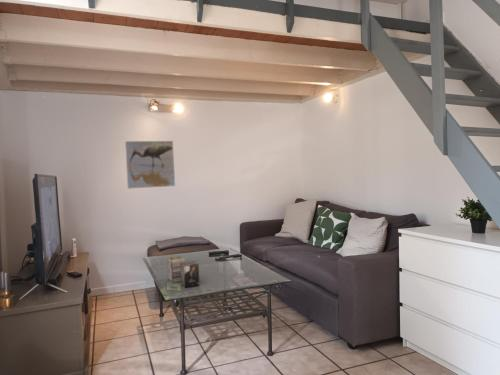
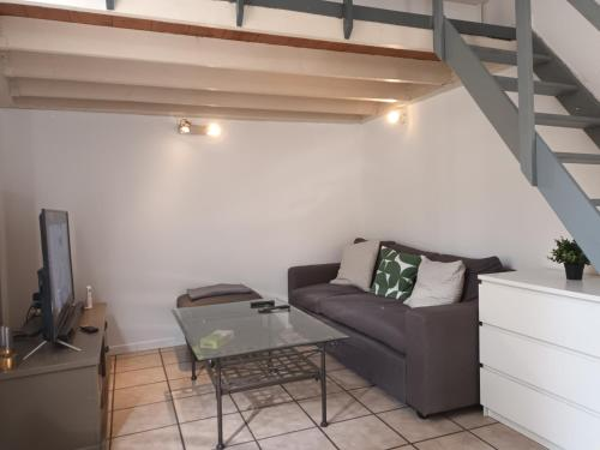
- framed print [124,140,176,190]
- magazine [166,255,200,289]
